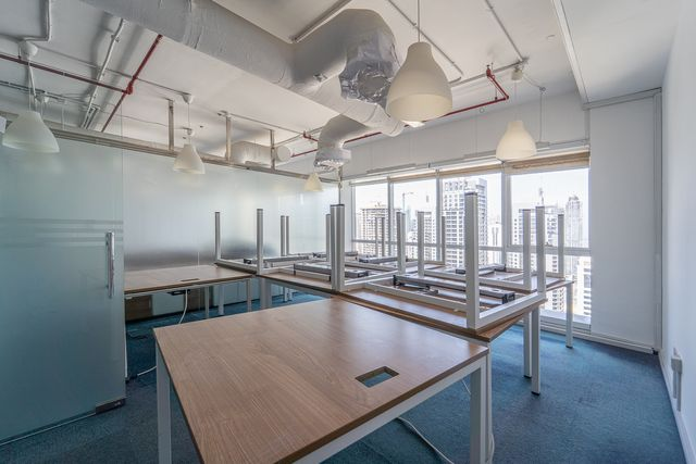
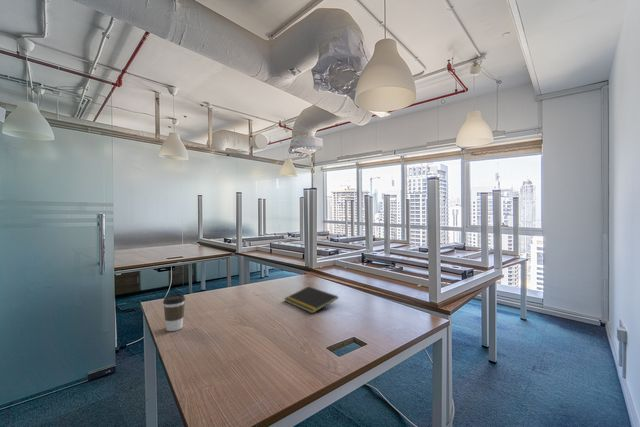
+ notepad [283,285,339,315]
+ coffee cup [162,293,186,332]
